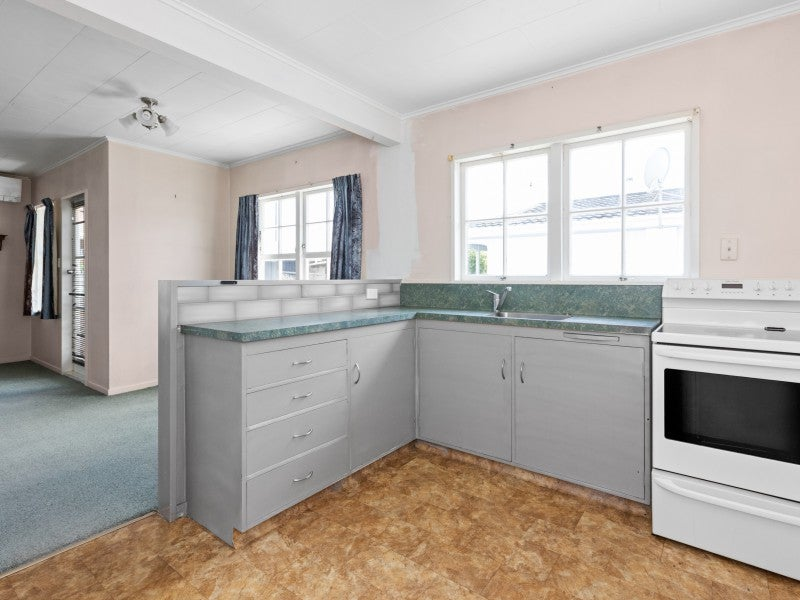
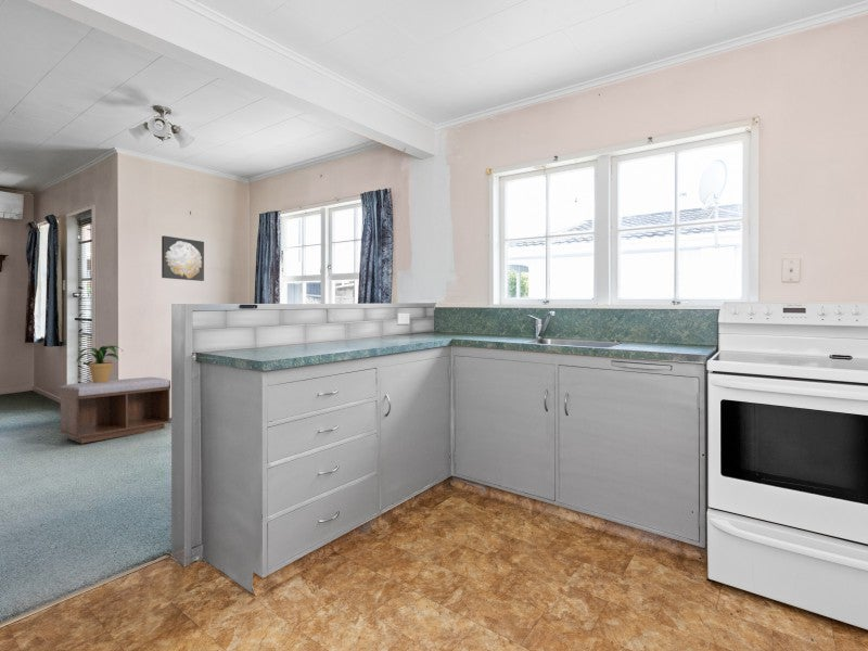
+ wall art [161,234,205,282]
+ bench [58,376,171,445]
+ potted plant [76,345,124,383]
